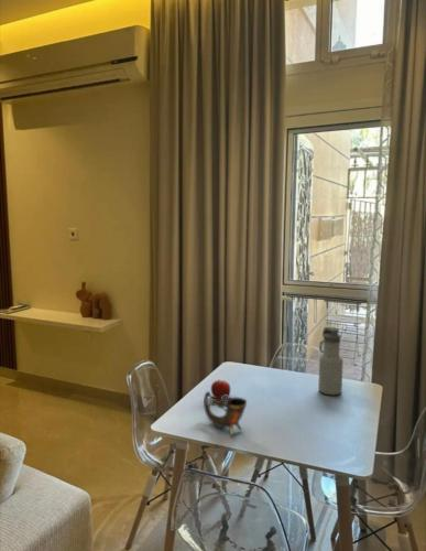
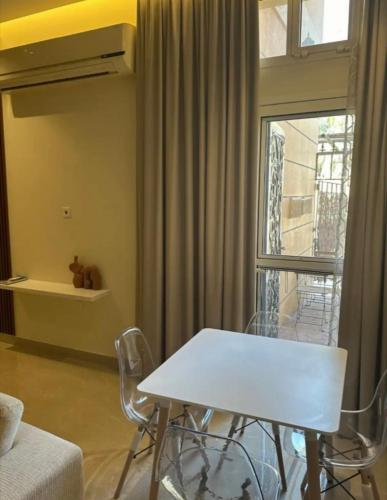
- fruit [210,378,231,400]
- cup [203,390,248,436]
- water bottle [317,326,345,396]
